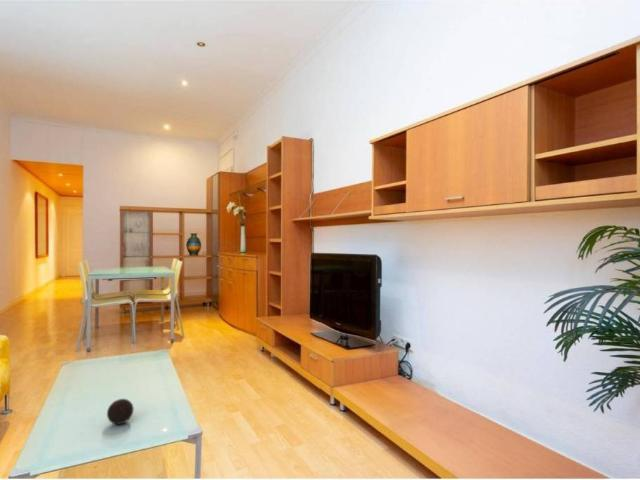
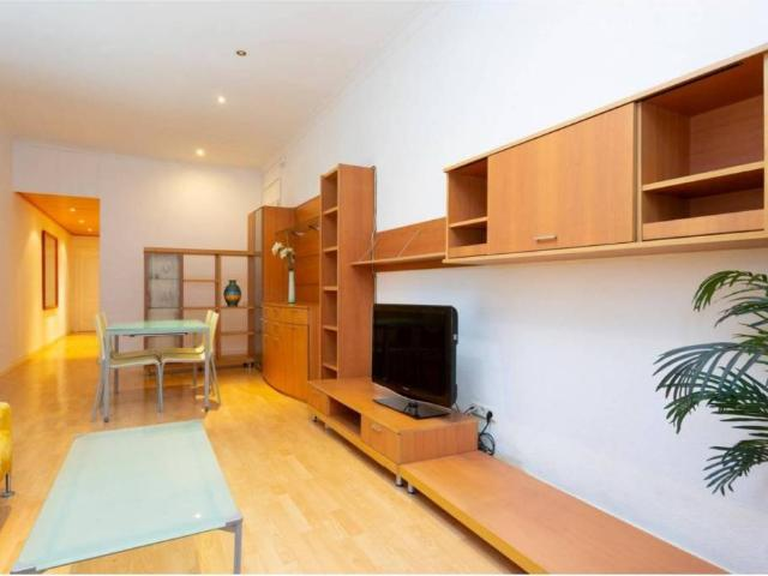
- decorative ball [106,398,135,425]
